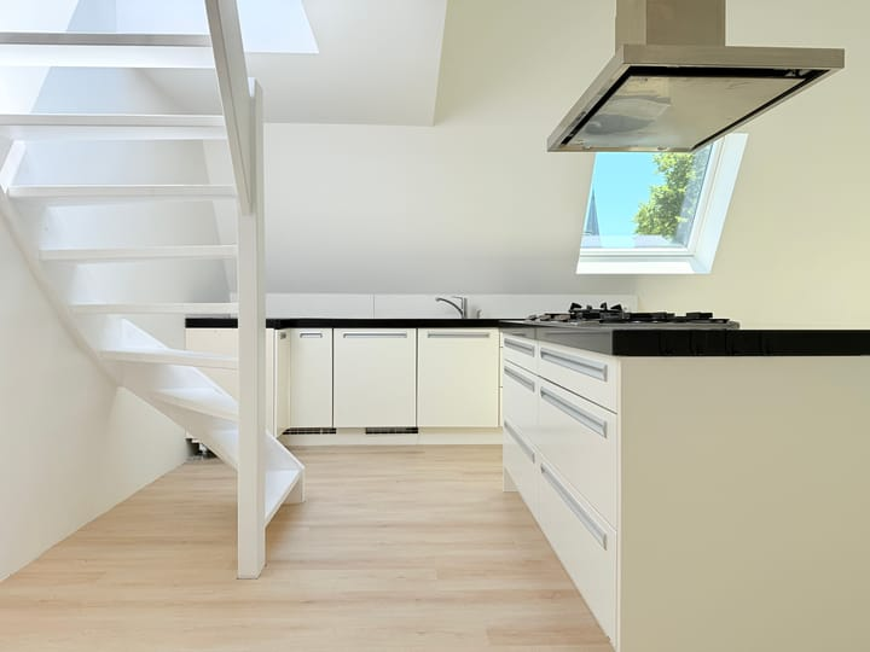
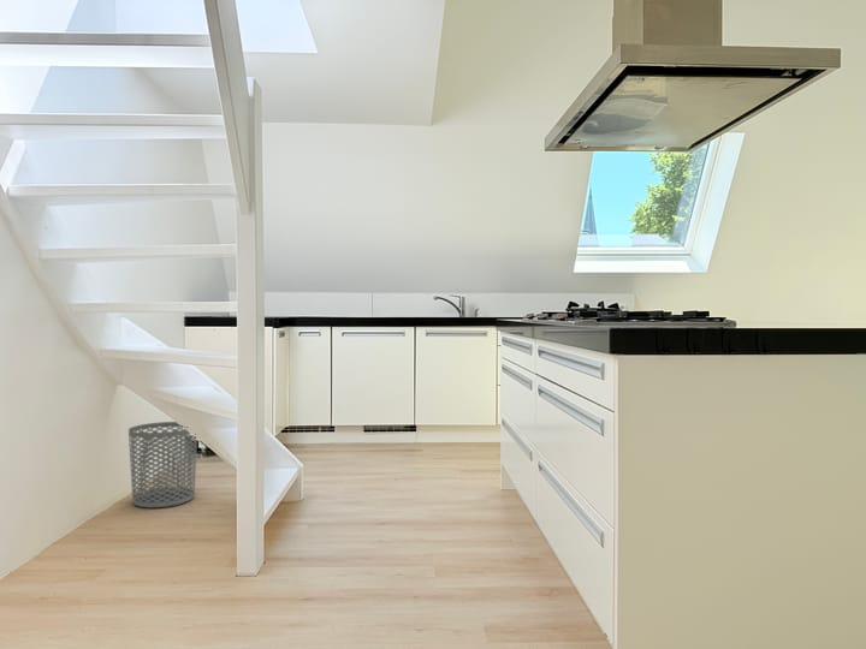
+ waste bin [127,421,198,510]
